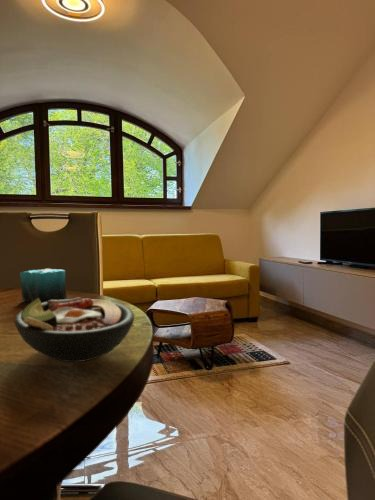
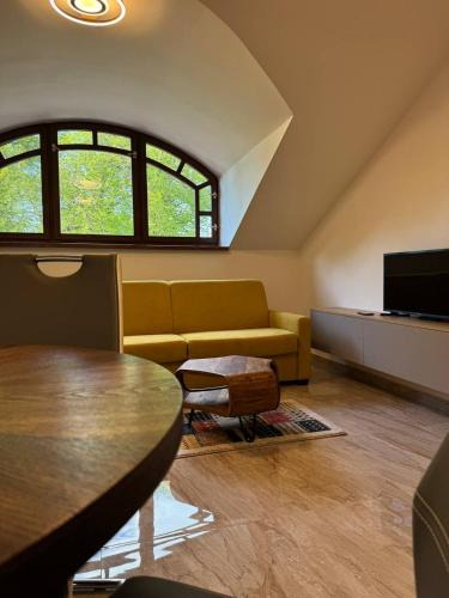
- candle [19,268,68,303]
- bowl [13,297,135,363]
